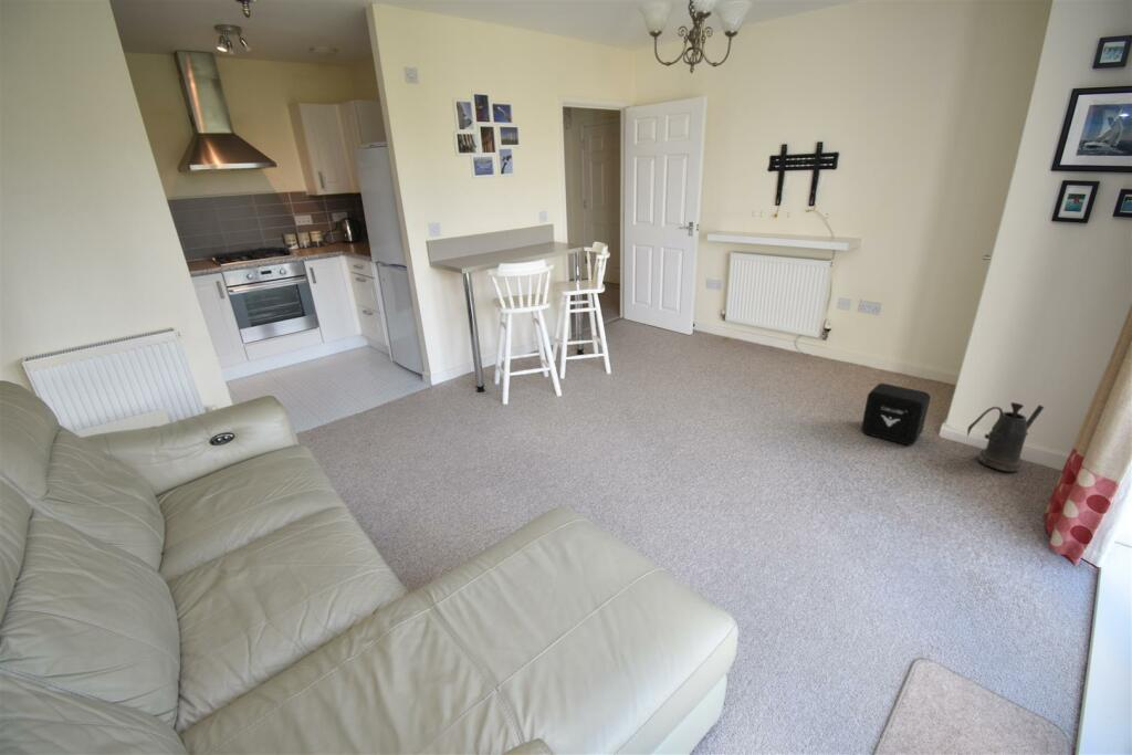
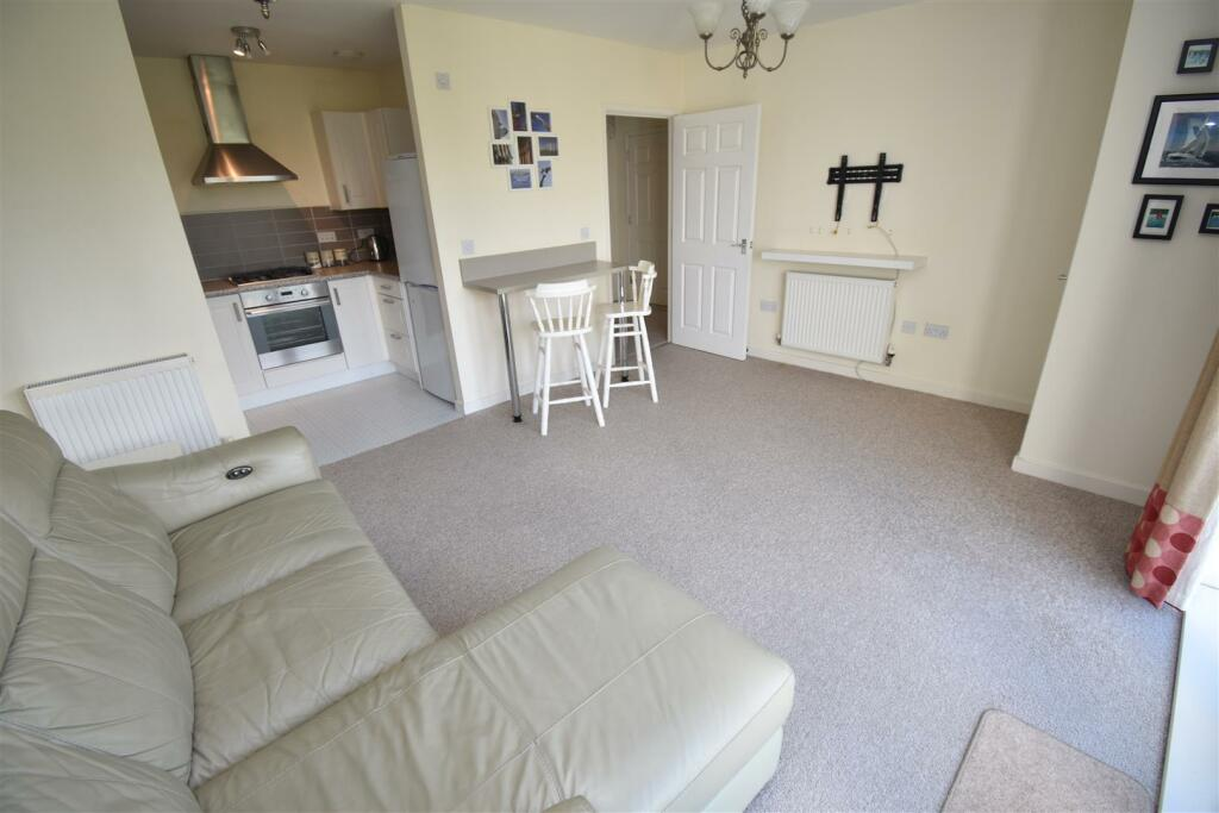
- watering can [966,401,1046,472]
- air purifier [860,382,932,447]
